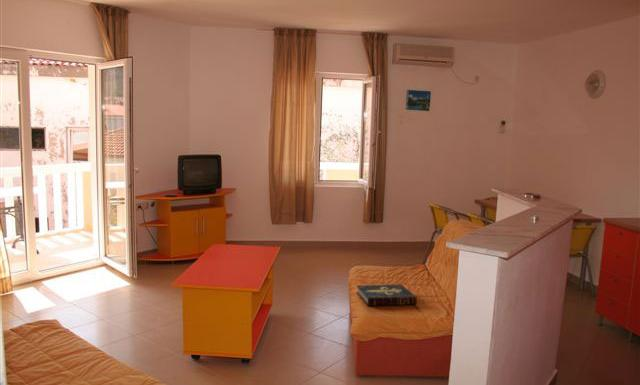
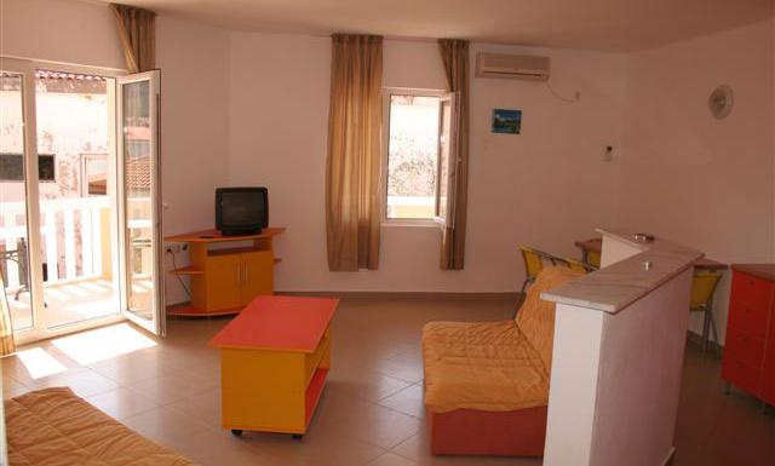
- book [355,284,418,307]
